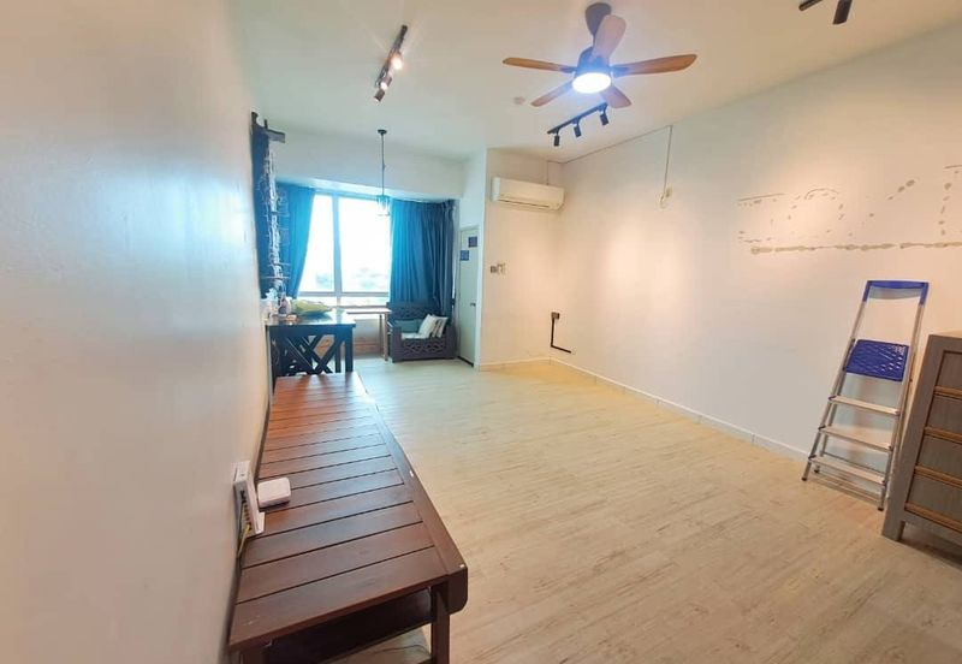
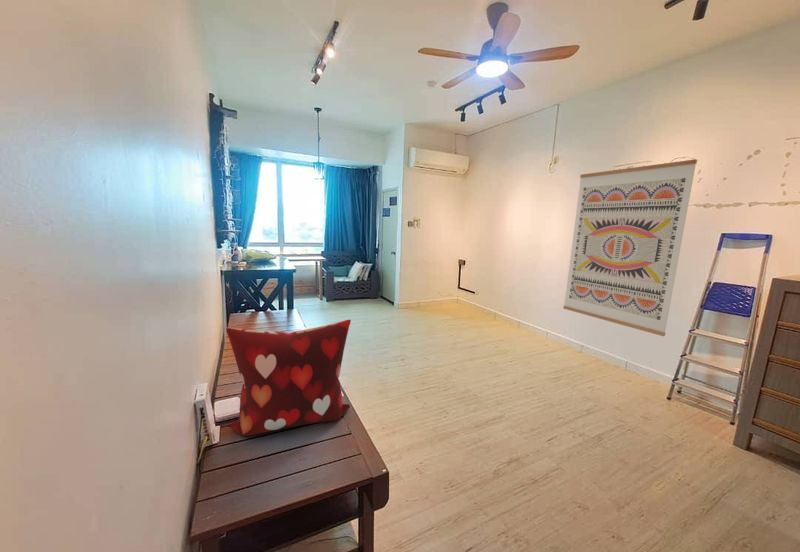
+ wall art [562,158,698,337]
+ decorative pillow [225,319,352,437]
